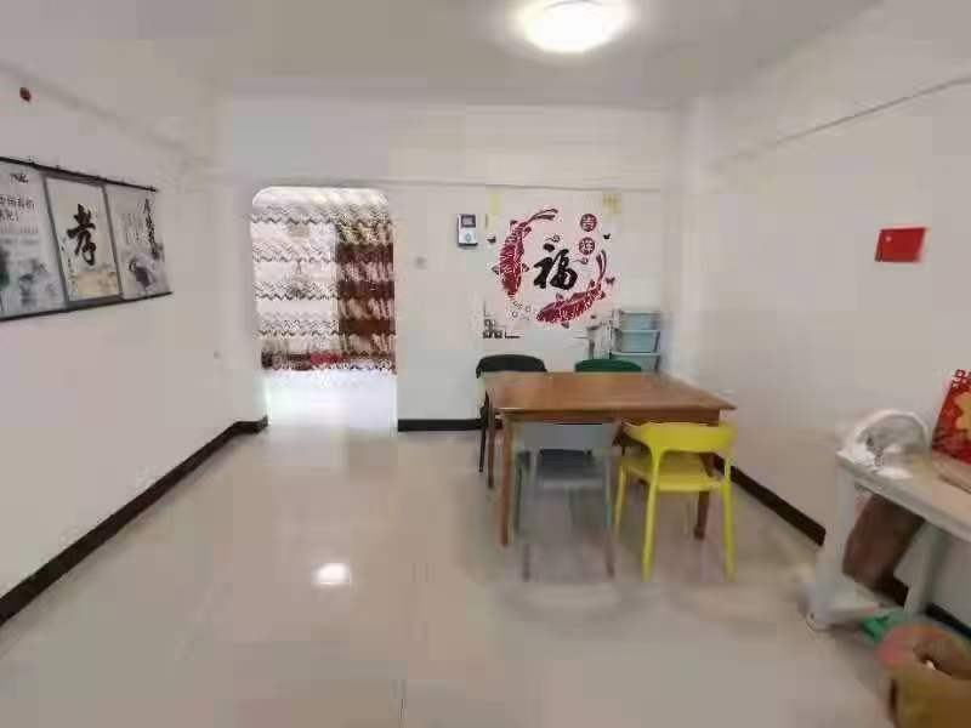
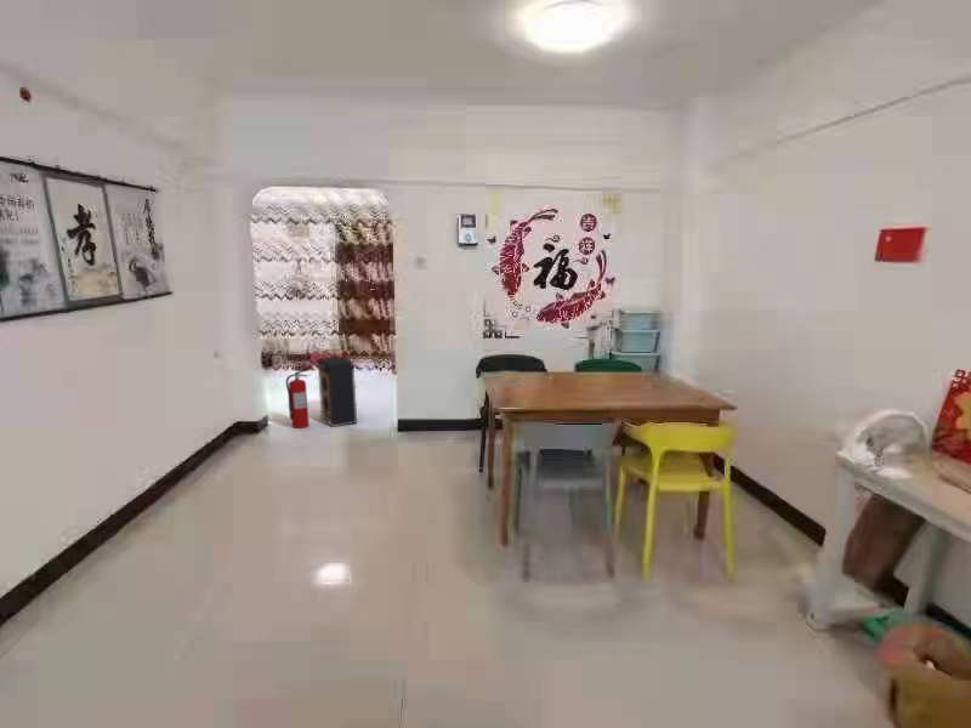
+ fire extinguisher [284,369,311,430]
+ speaker [316,356,358,428]
